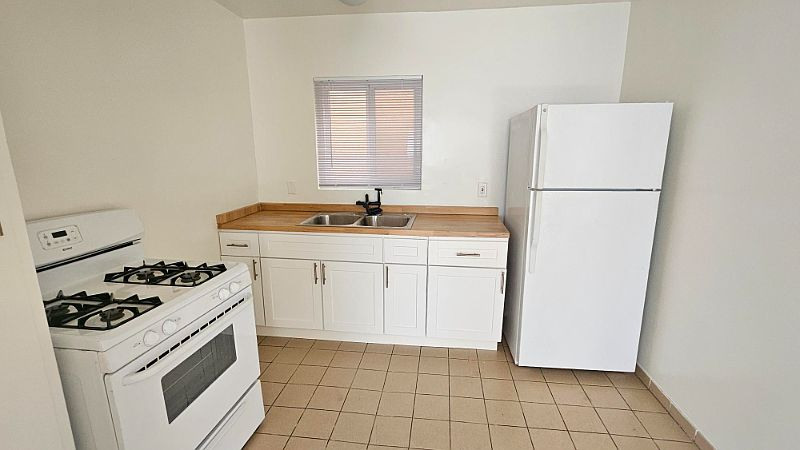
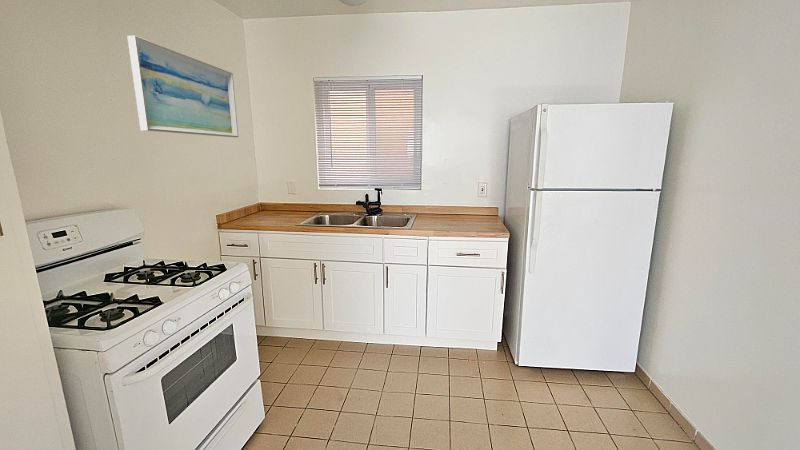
+ wall art [126,35,239,138]
